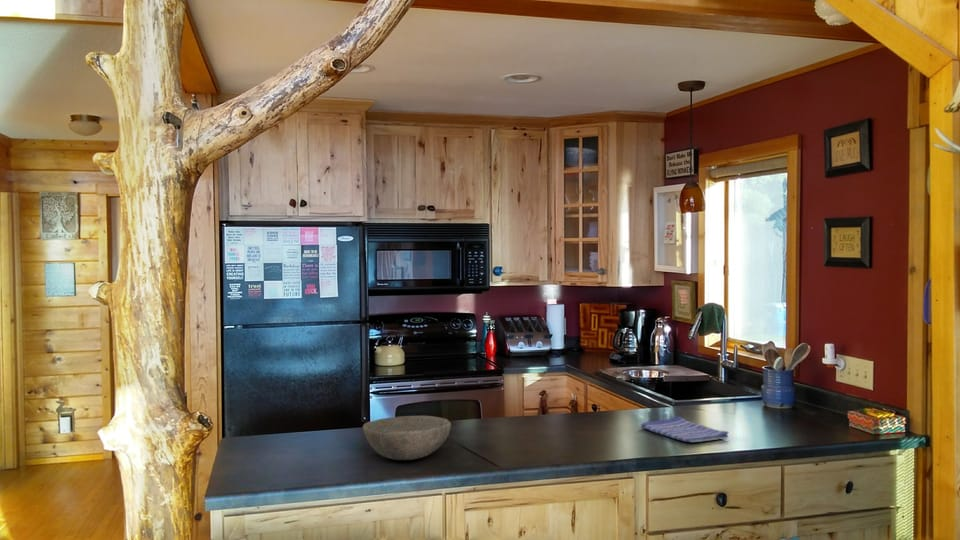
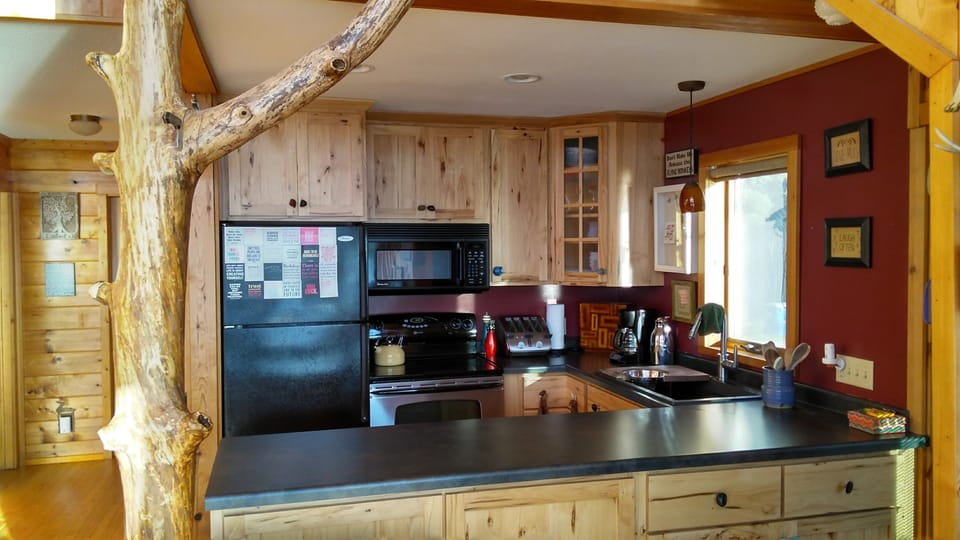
- dish towel [640,415,729,443]
- bowl [362,415,452,461]
